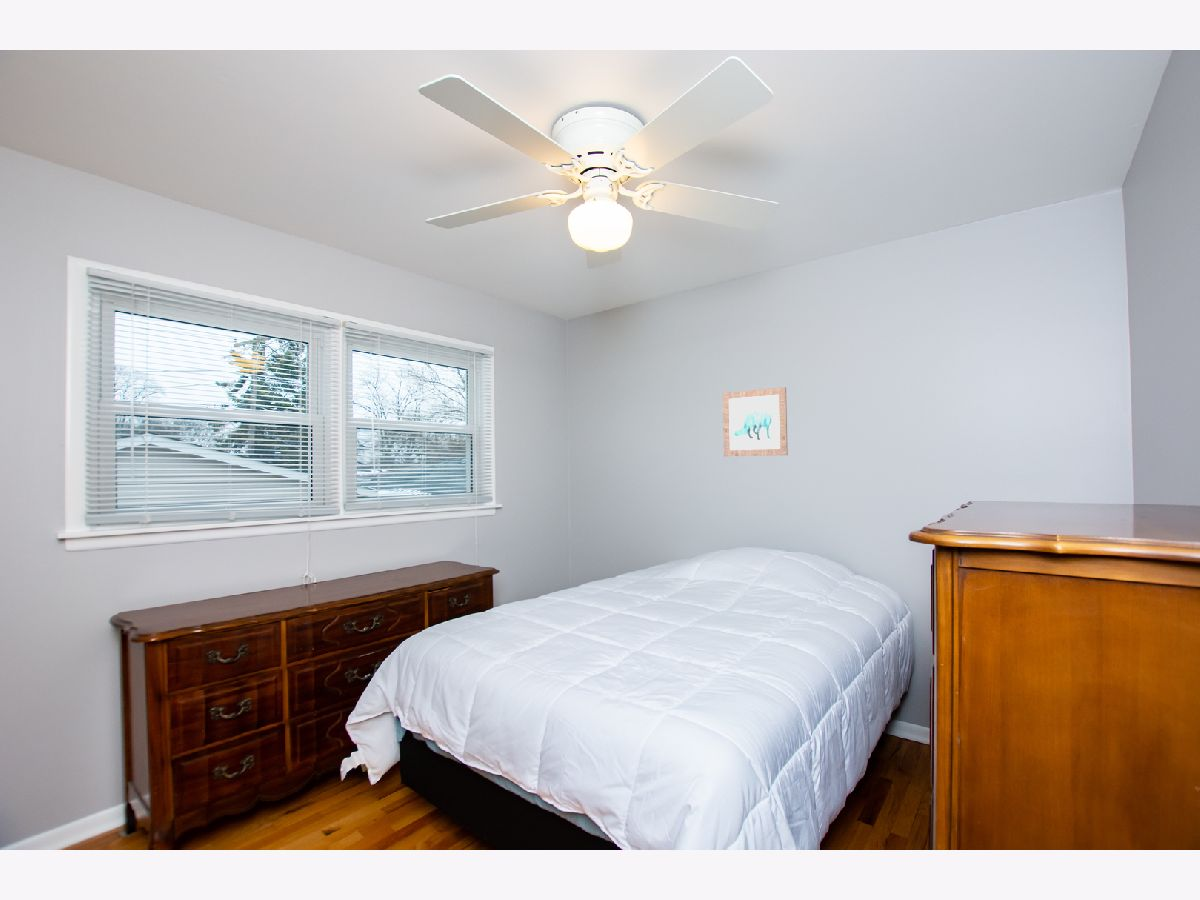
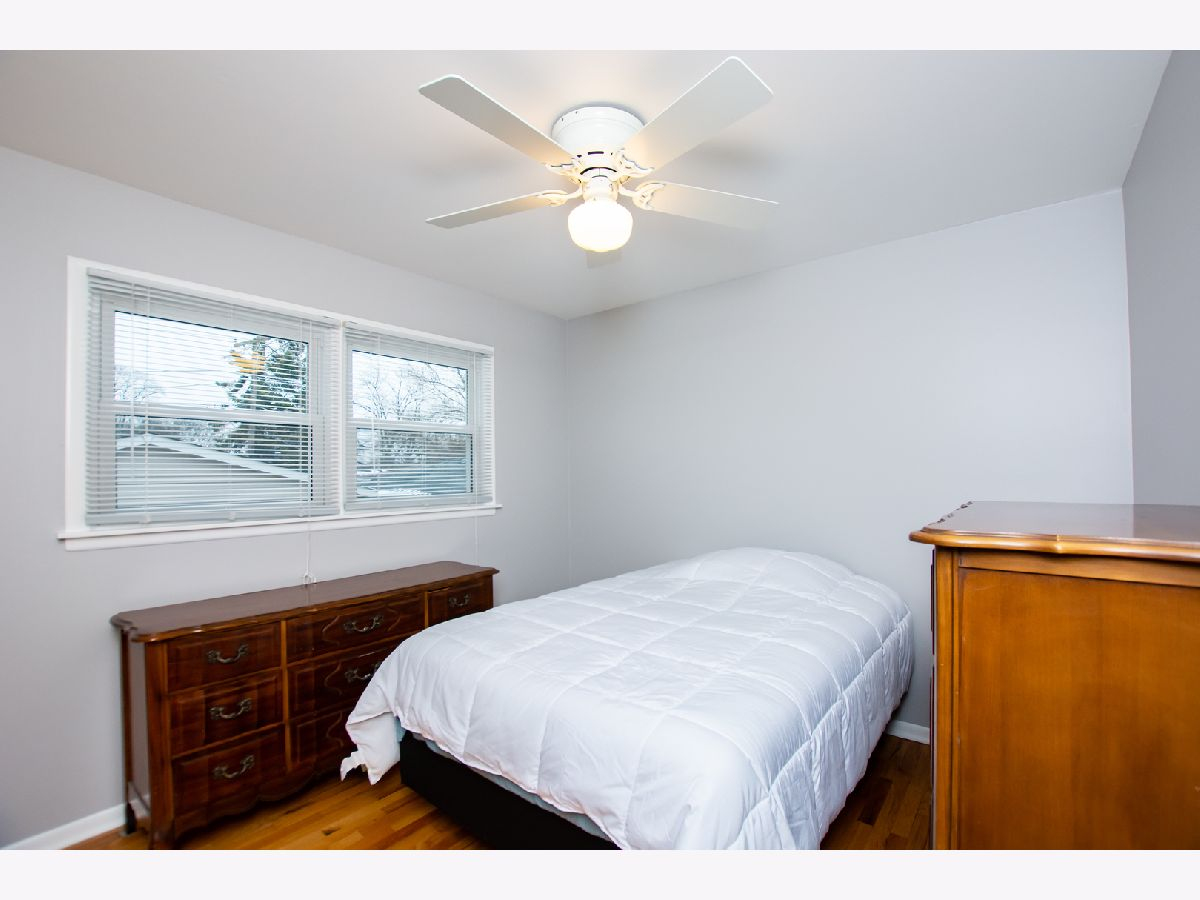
- wall art [722,386,789,458]
